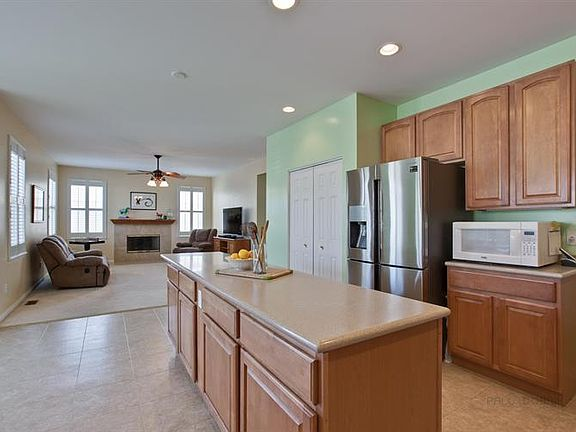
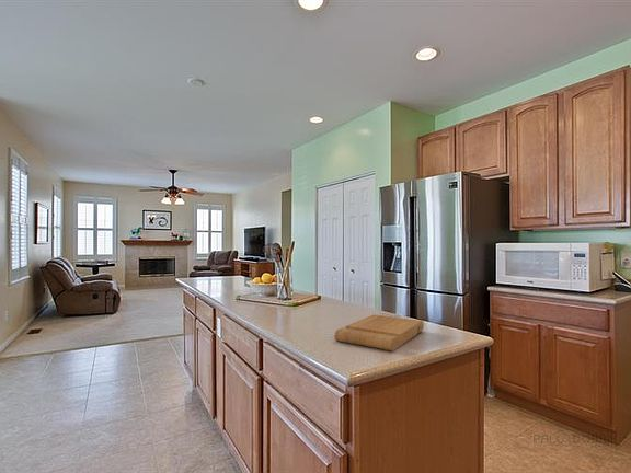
+ cutting board [333,313,425,353]
